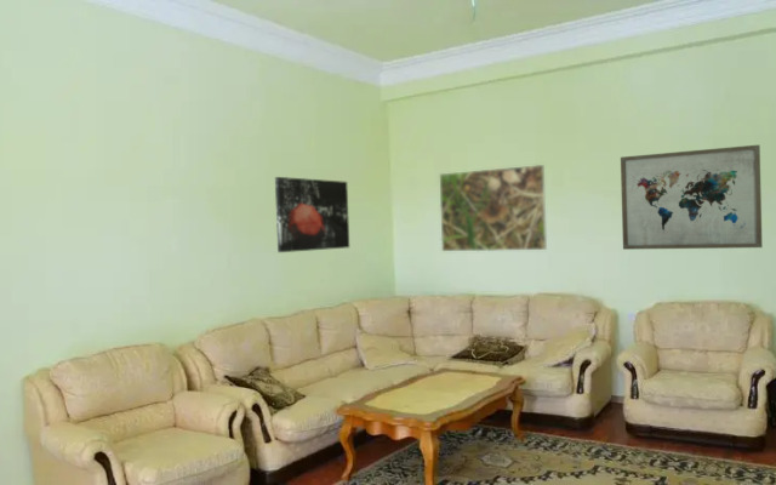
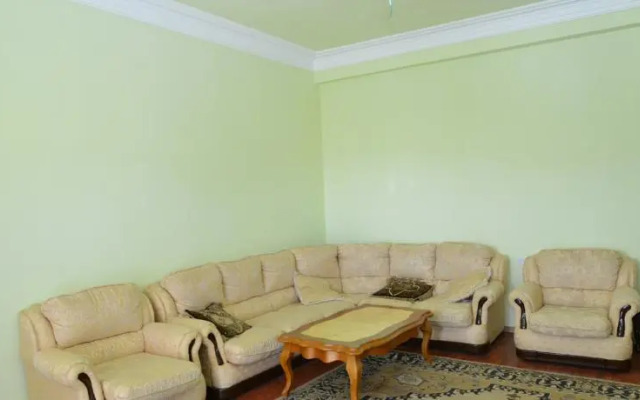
- wall art [620,144,764,251]
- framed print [439,164,548,252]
- wall art [274,176,350,253]
